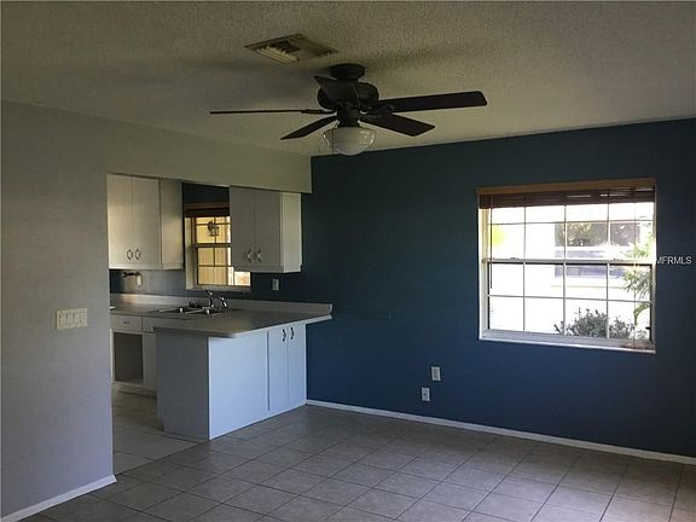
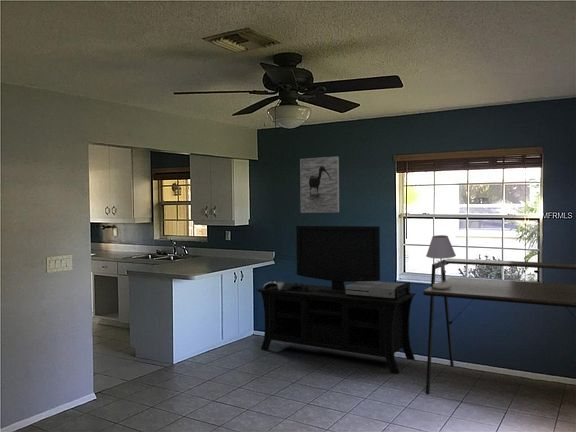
+ table lamp [425,234,457,289]
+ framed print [299,155,340,214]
+ desk [422,258,576,395]
+ media console [255,225,417,374]
